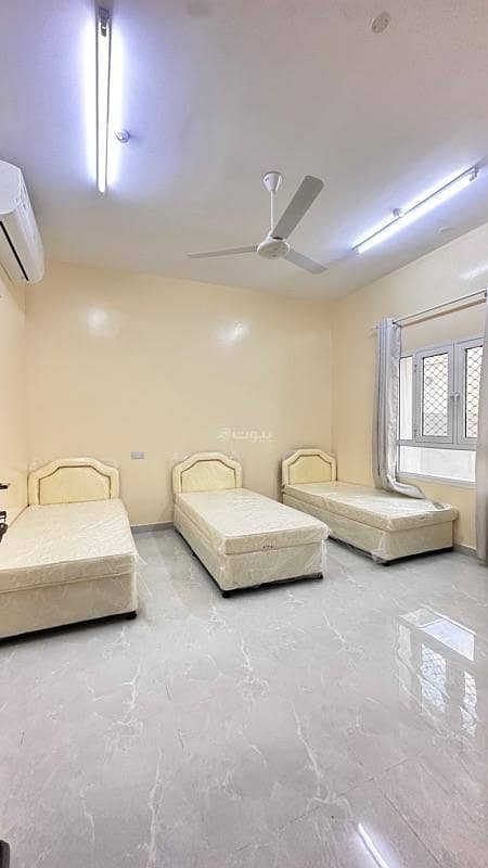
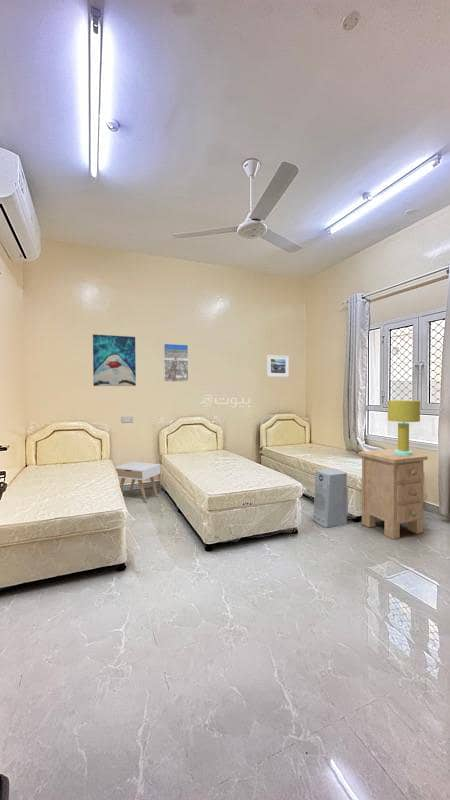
+ air purifier [312,467,349,528]
+ table lamp [387,399,421,456]
+ nightstand [114,461,162,504]
+ wall art [92,333,137,387]
+ nightstand [357,448,429,540]
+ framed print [266,354,290,378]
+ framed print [163,343,189,383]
